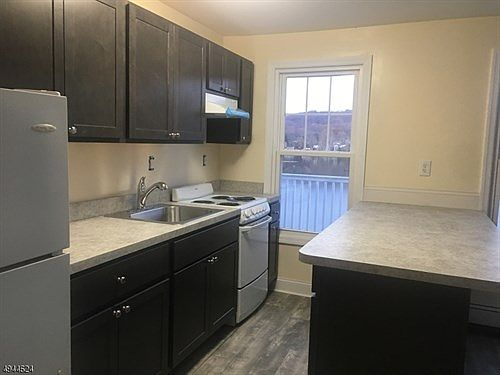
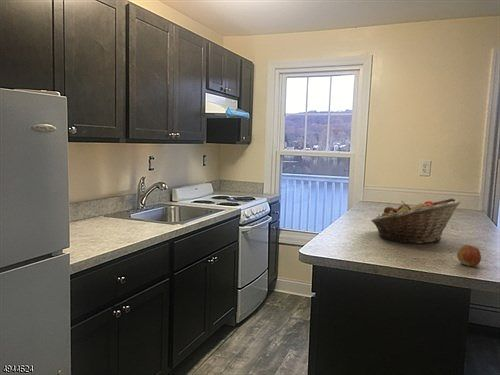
+ fruit basket [370,197,462,245]
+ apple [456,244,482,267]
